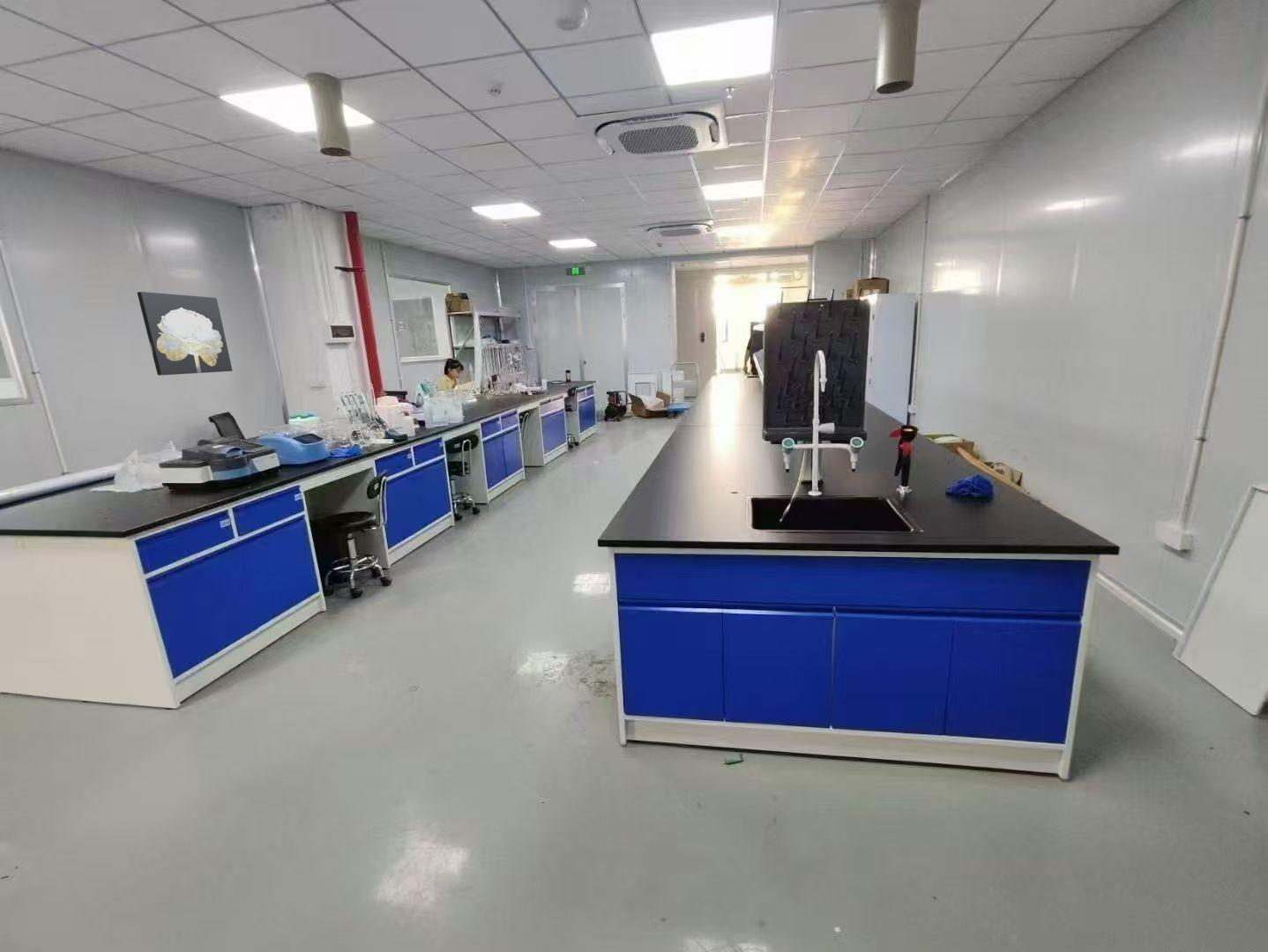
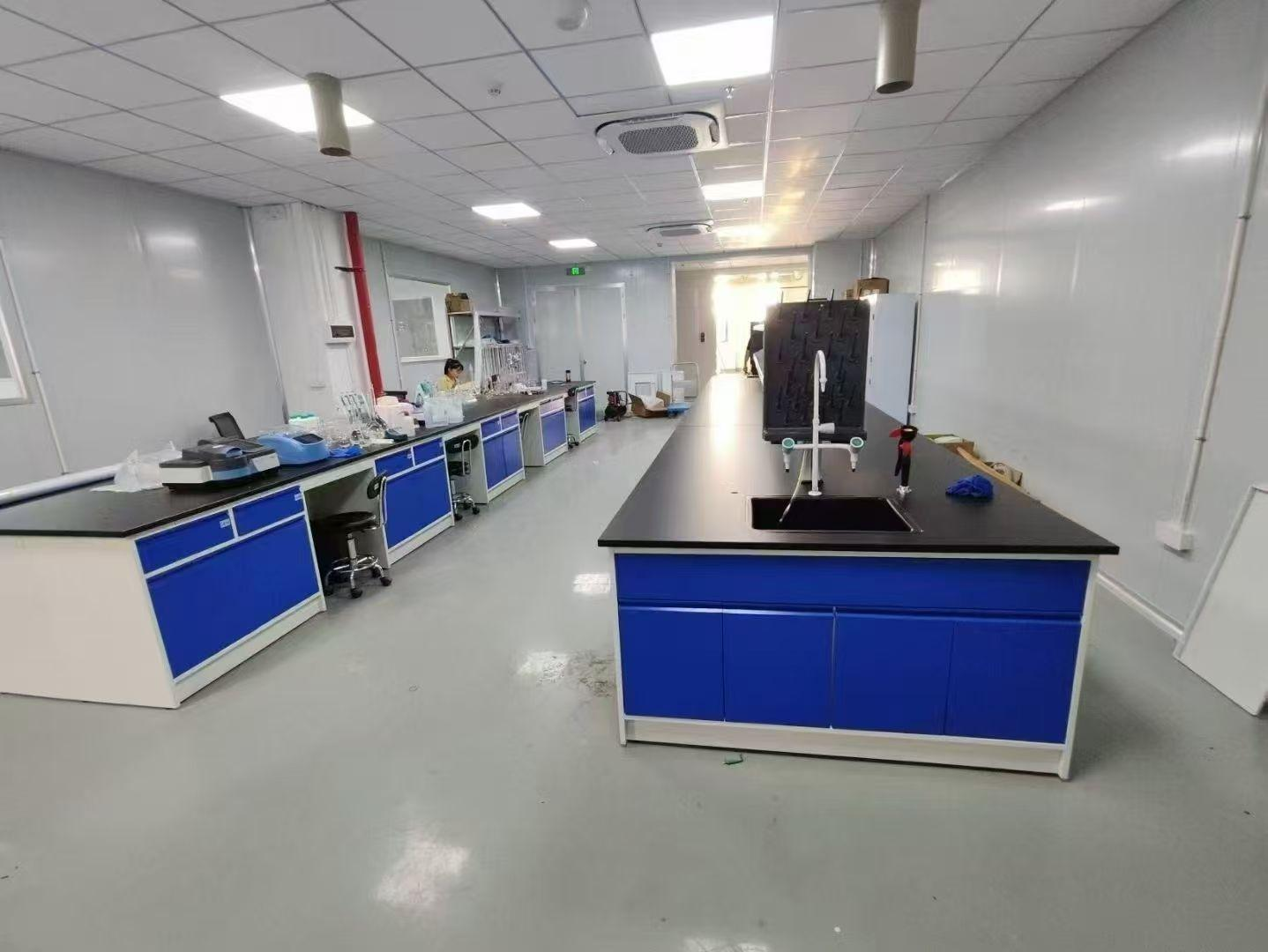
- wall art [137,291,233,376]
